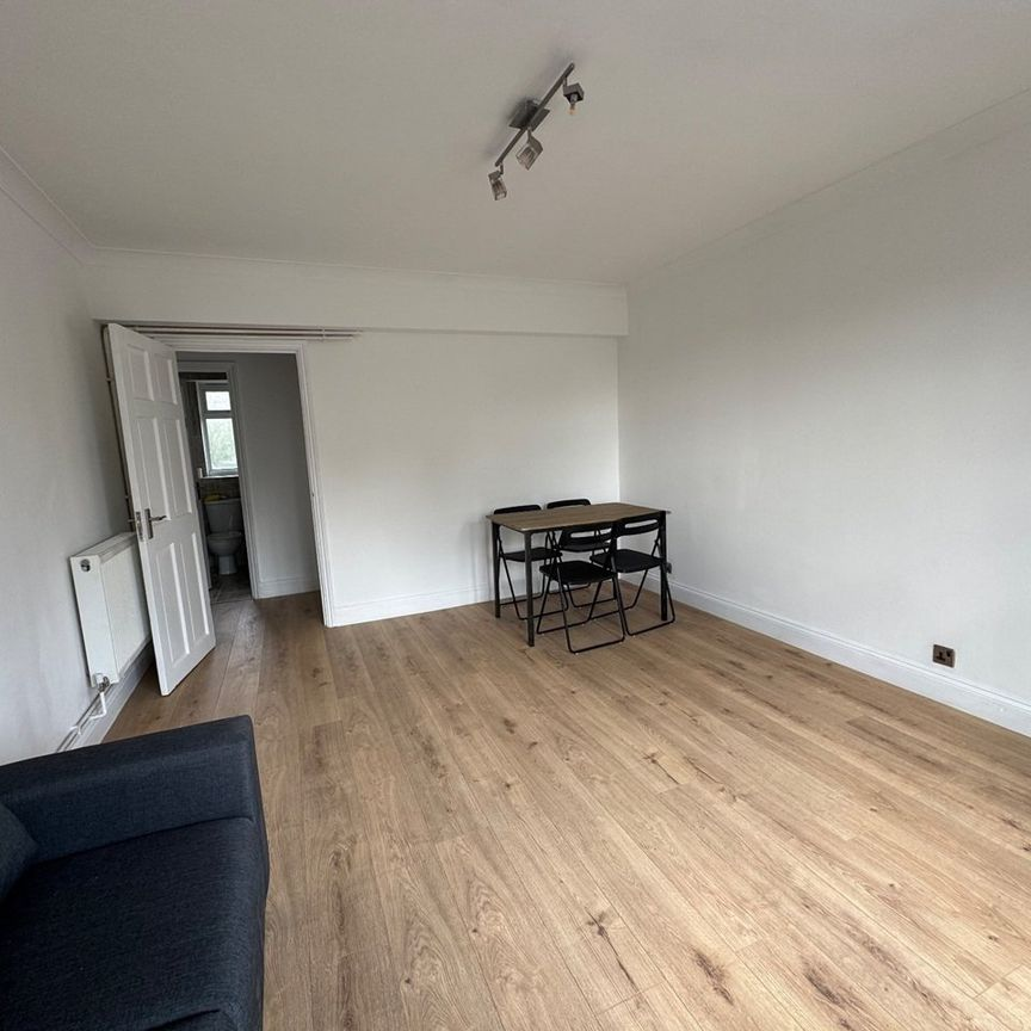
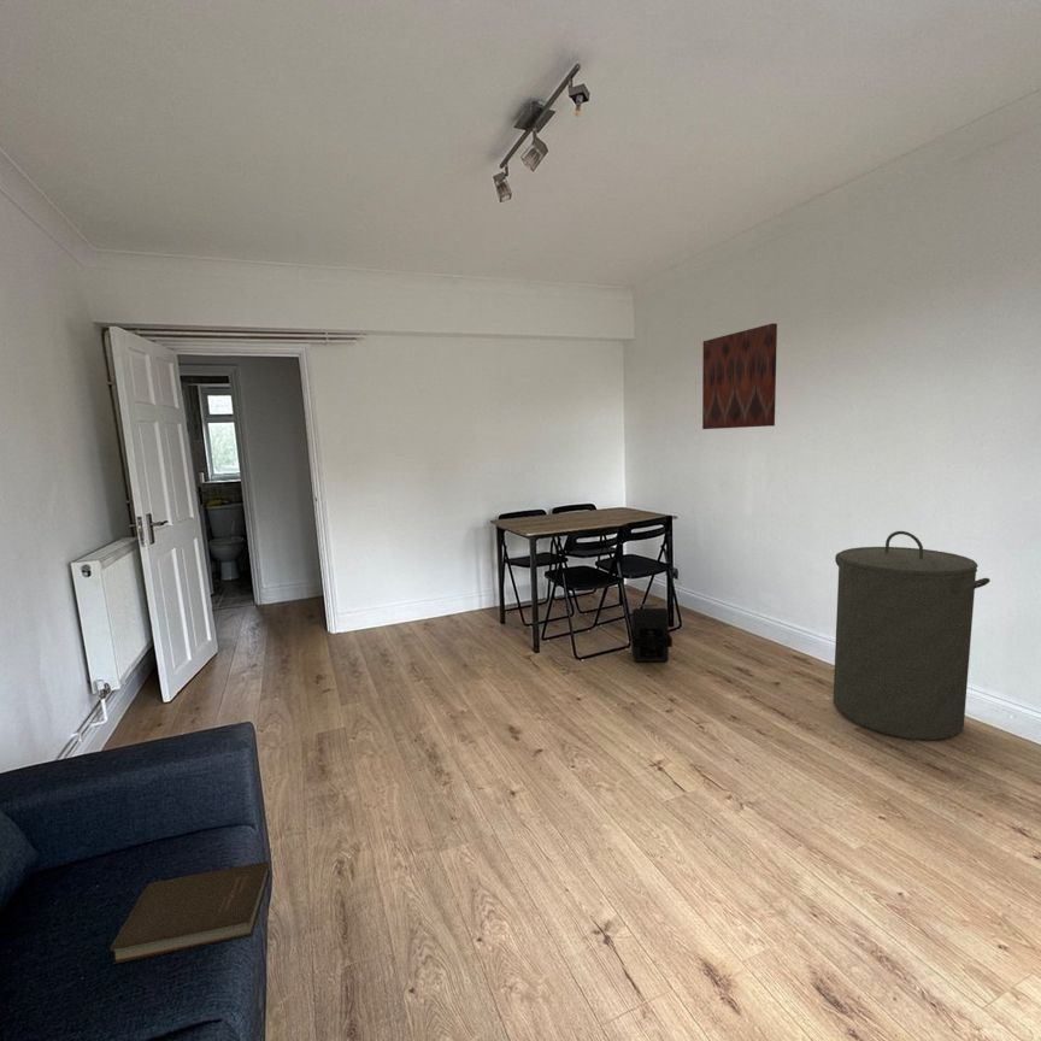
+ wall art [701,322,778,430]
+ book [108,860,271,965]
+ speaker [629,602,674,664]
+ laundry hamper [833,530,992,741]
